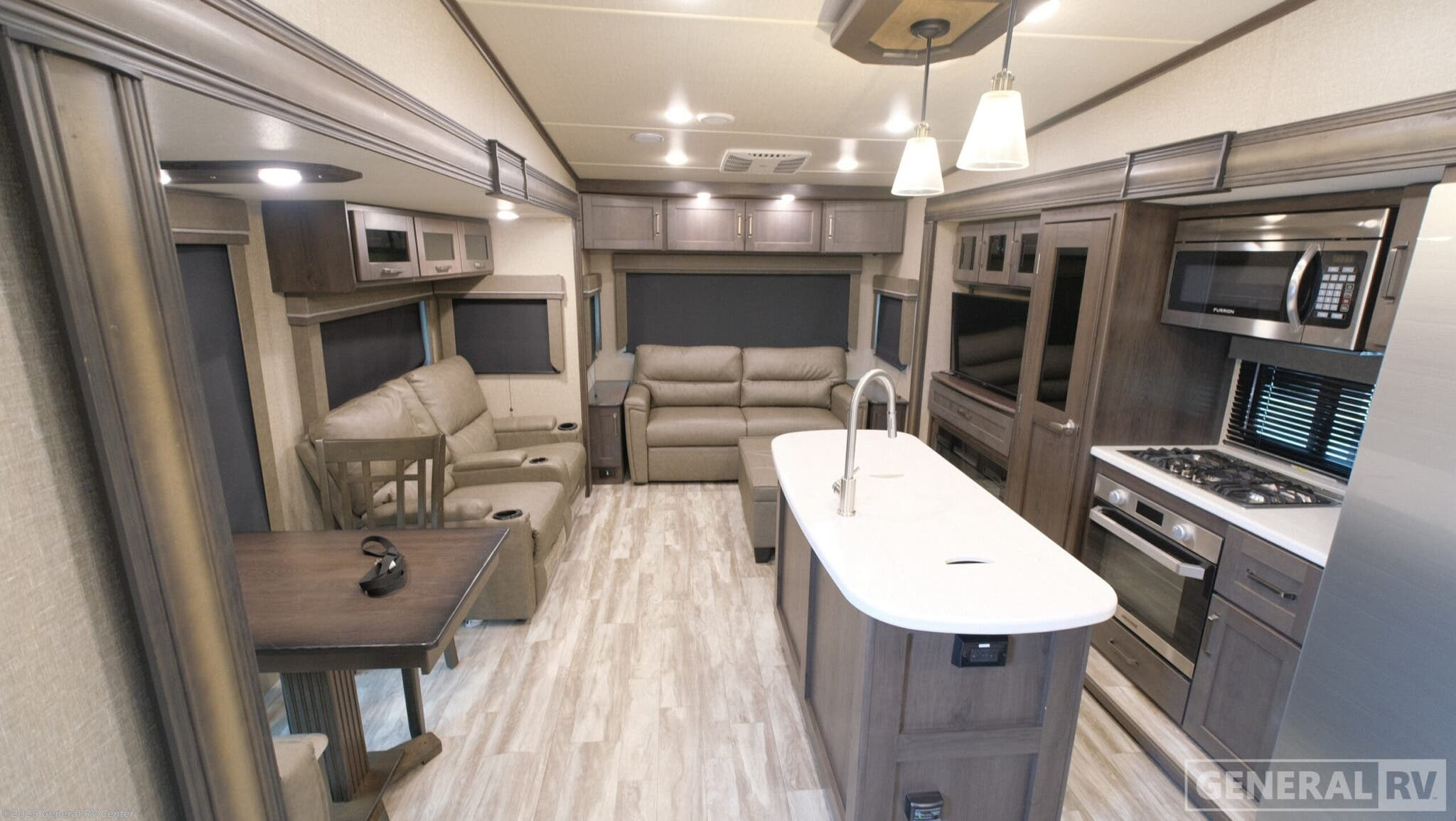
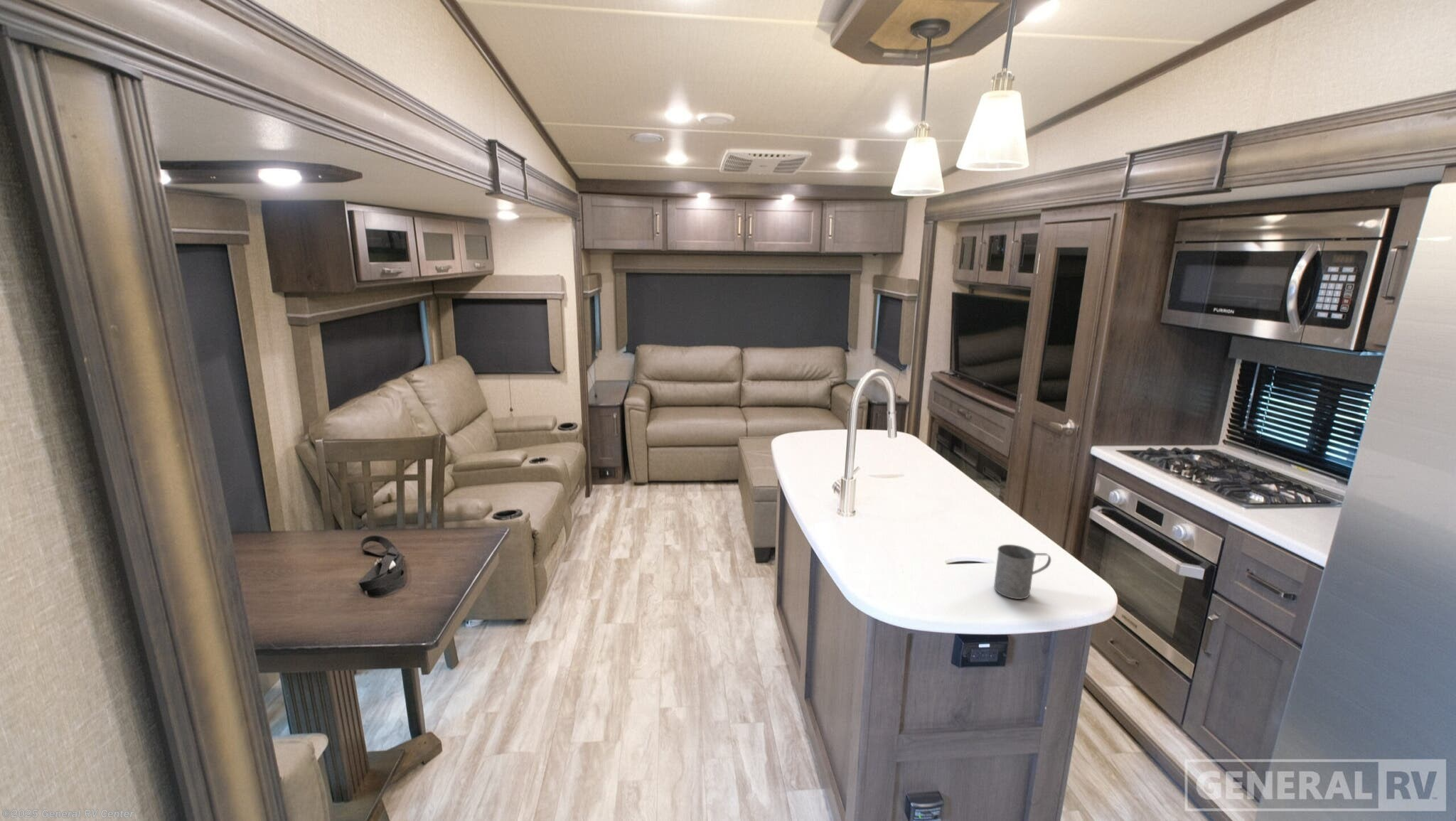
+ mug [993,544,1051,600]
